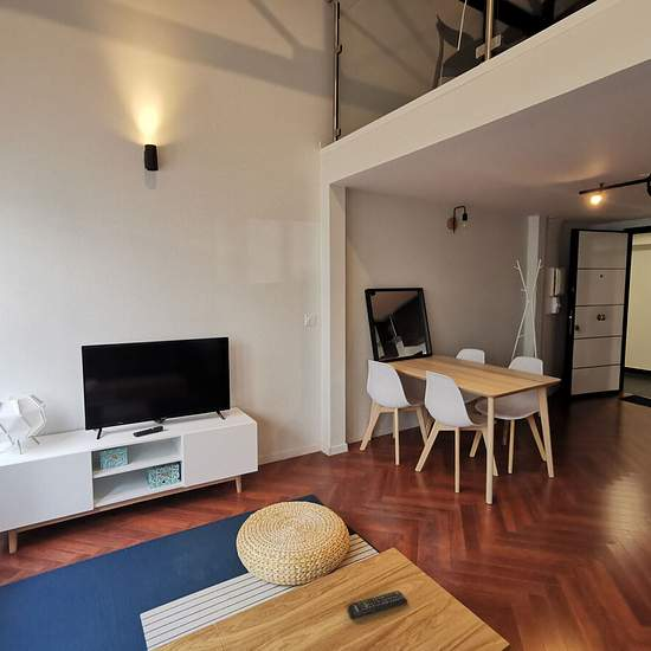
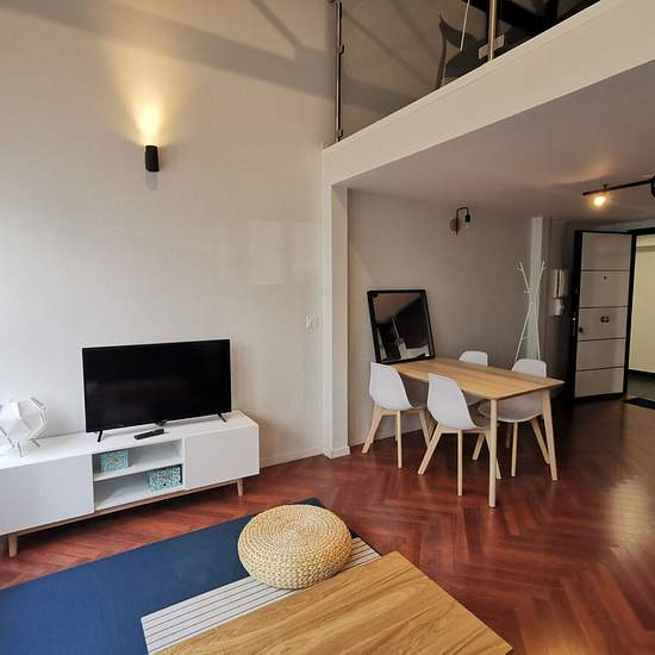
- remote control [347,589,408,619]
